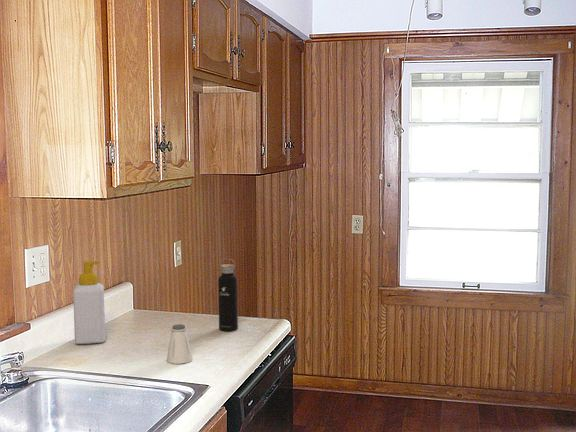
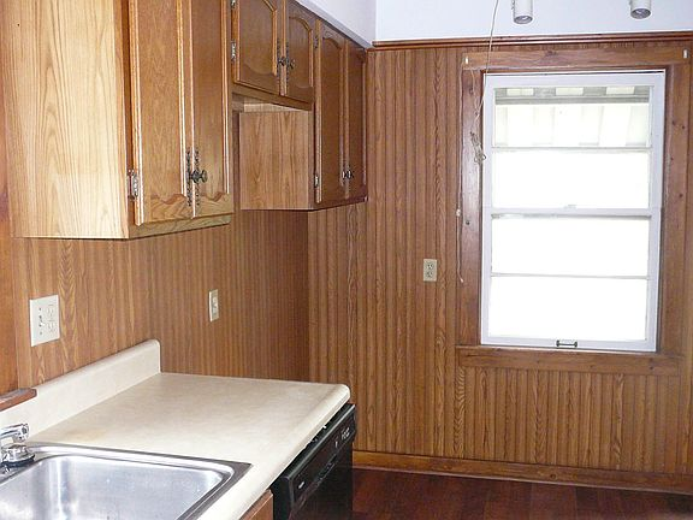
- water bottle [217,258,239,332]
- saltshaker [166,323,193,365]
- soap bottle [72,260,106,345]
